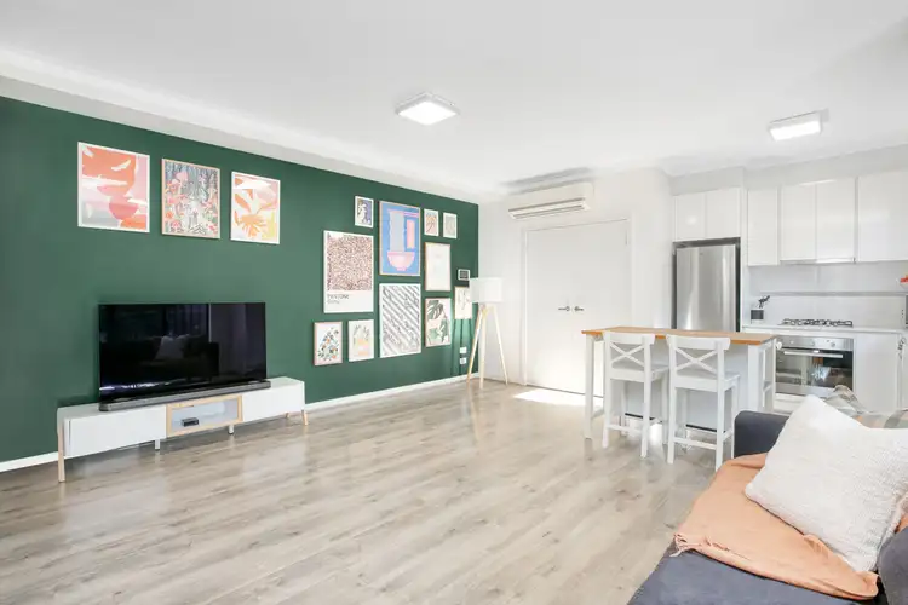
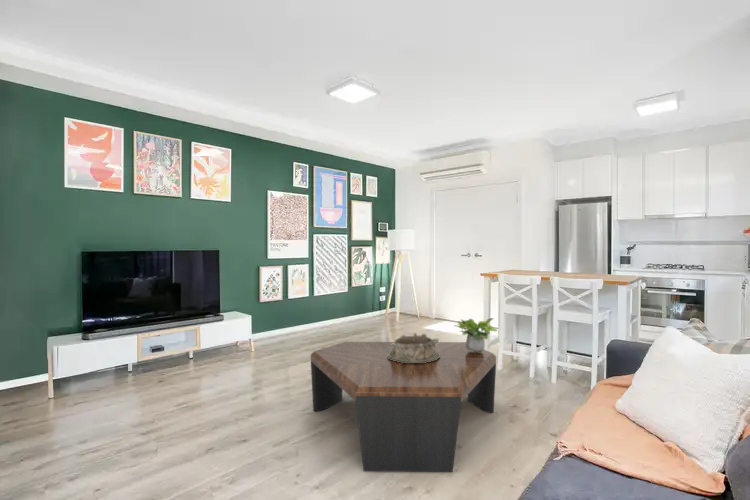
+ coffee table [310,341,497,473]
+ potted plant [453,317,499,353]
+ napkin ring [387,332,440,363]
